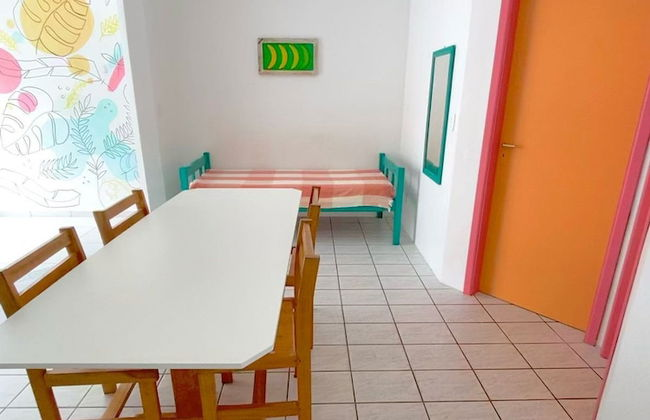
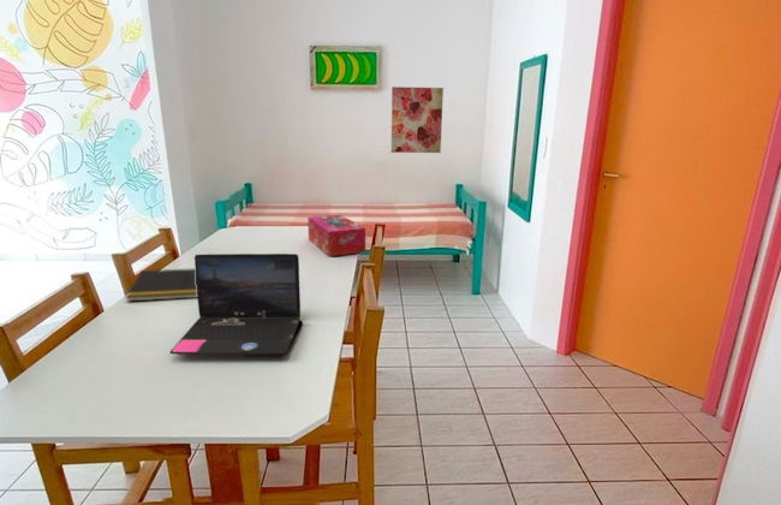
+ laptop [168,252,304,357]
+ tissue box [306,214,366,257]
+ wall art [390,85,445,154]
+ notepad [125,267,197,303]
